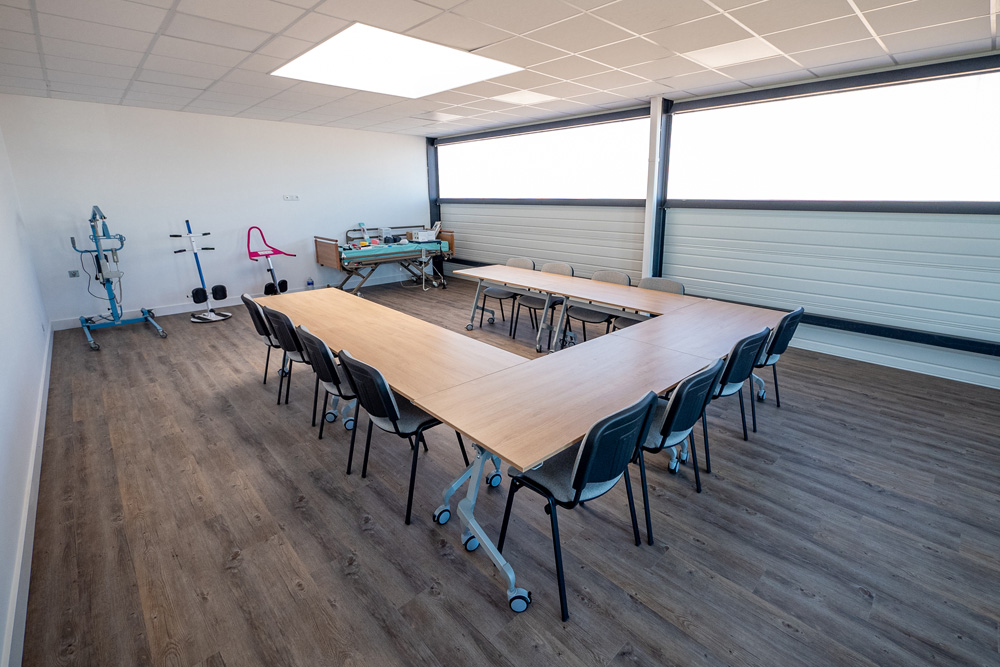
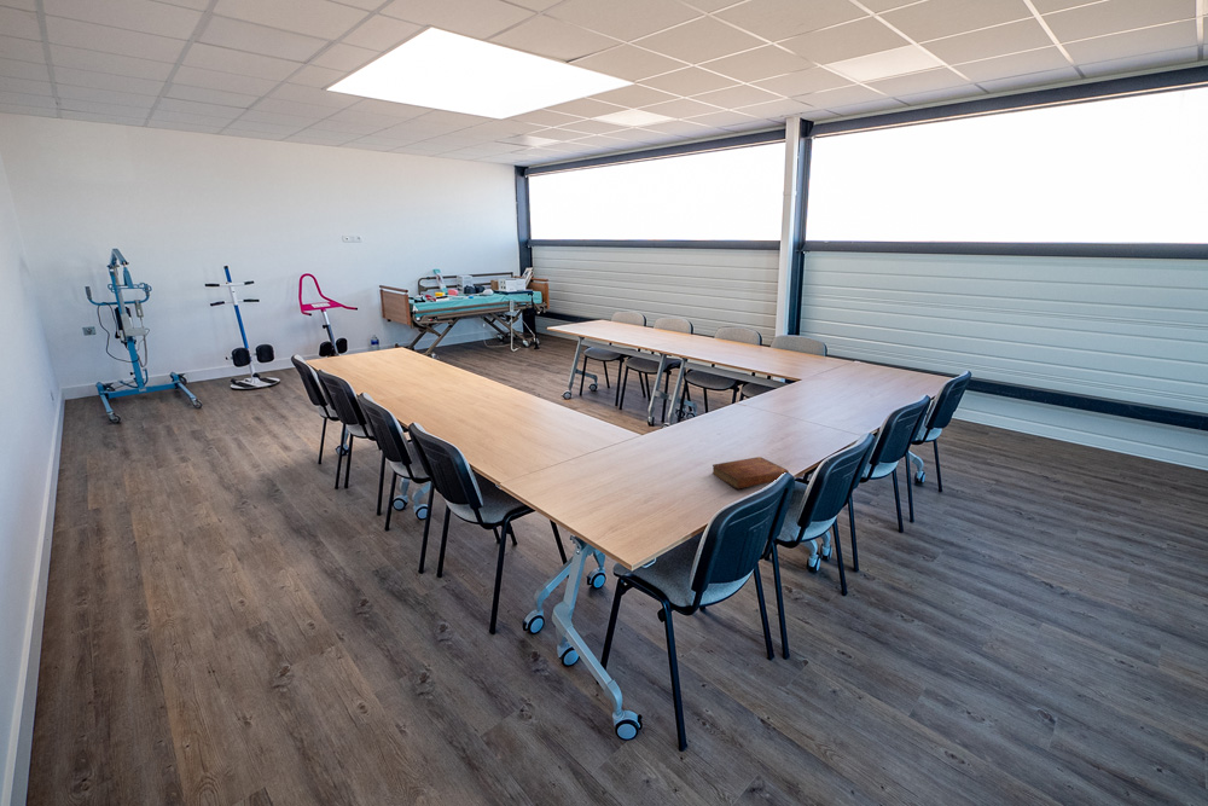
+ bible [712,456,790,489]
